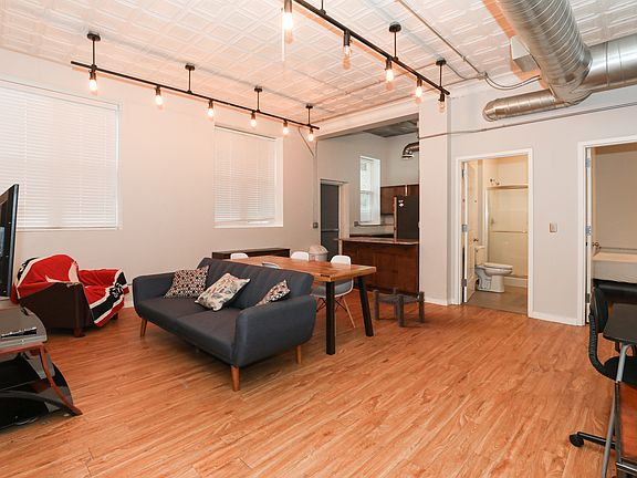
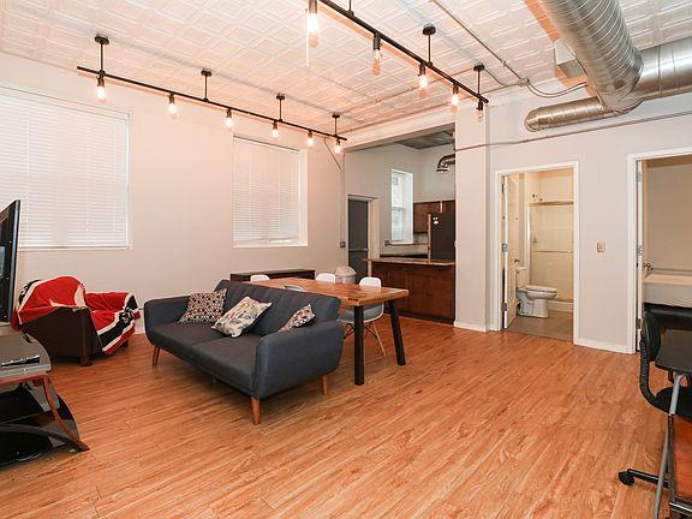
- stool [372,287,426,328]
